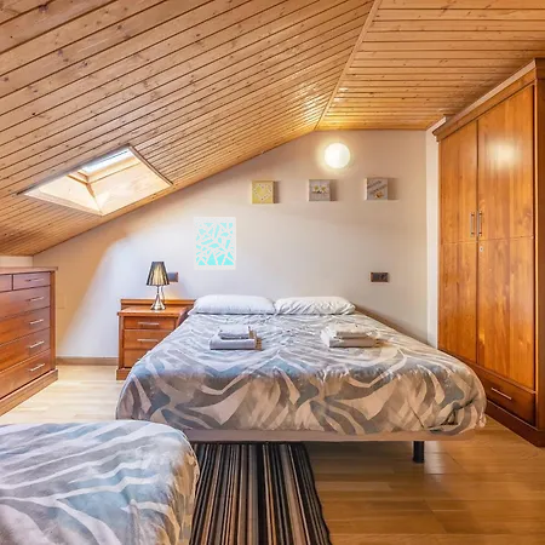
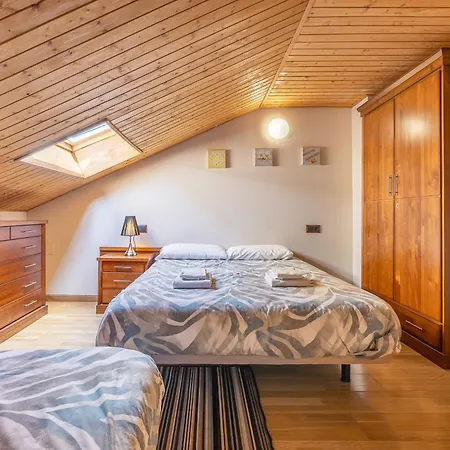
- wall art [193,217,237,271]
